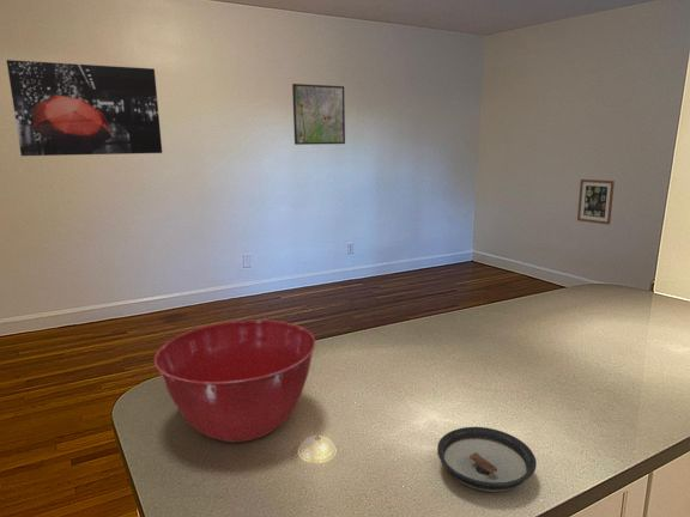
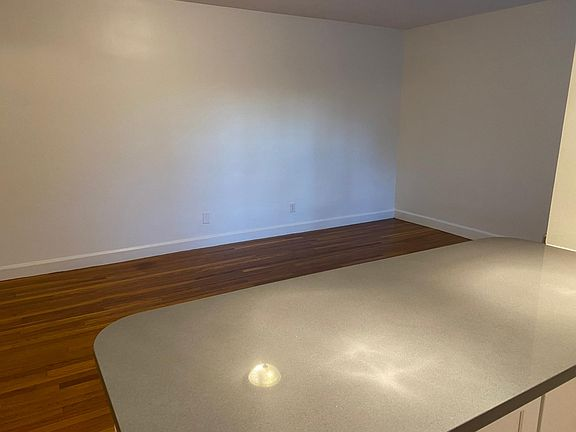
- wall art [576,178,616,226]
- mixing bowl [153,318,316,444]
- saucer [436,426,538,493]
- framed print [291,83,346,146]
- wall art [6,59,163,157]
